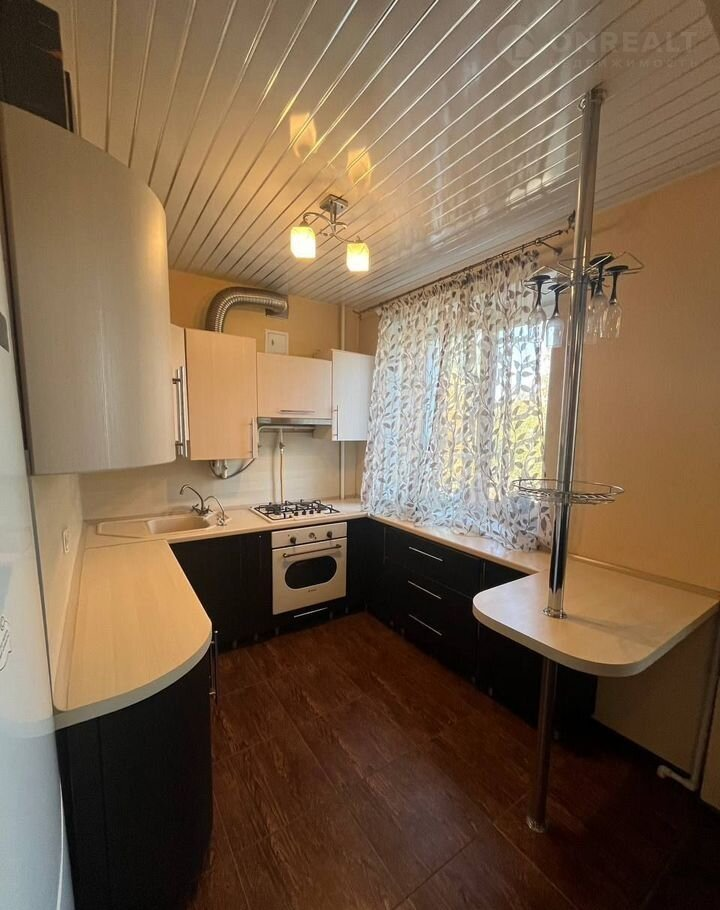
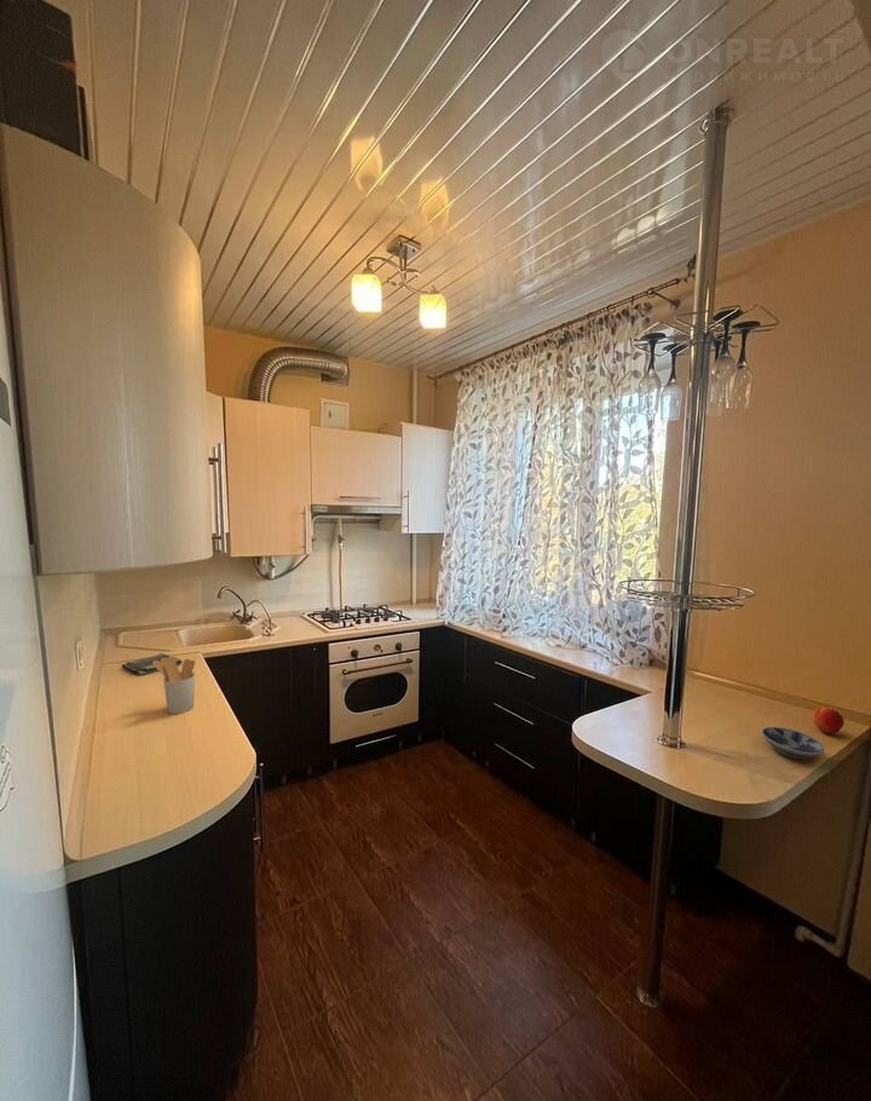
+ dish towel [121,652,183,676]
+ bowl [761,726,825,761]
+ utensil holder [152,656,196,715]
+ peach [812,705,846,734]
